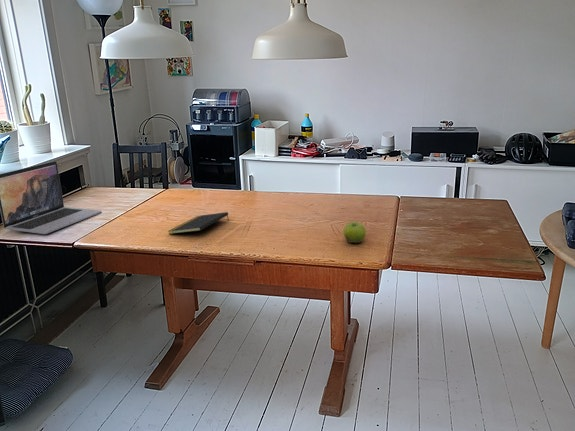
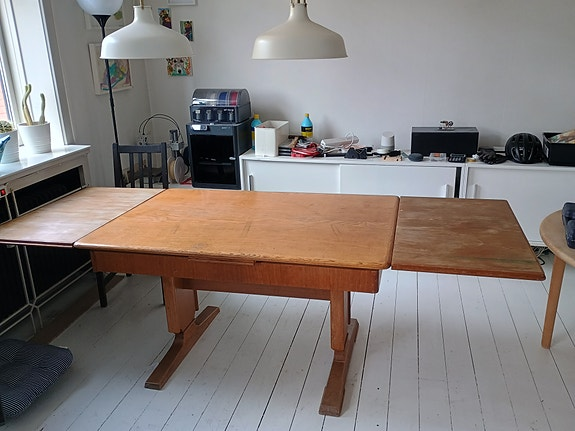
- notepad [168,211,230,235]
- fruit [342,221,367,244]
- laptop [0,160,102,235]
